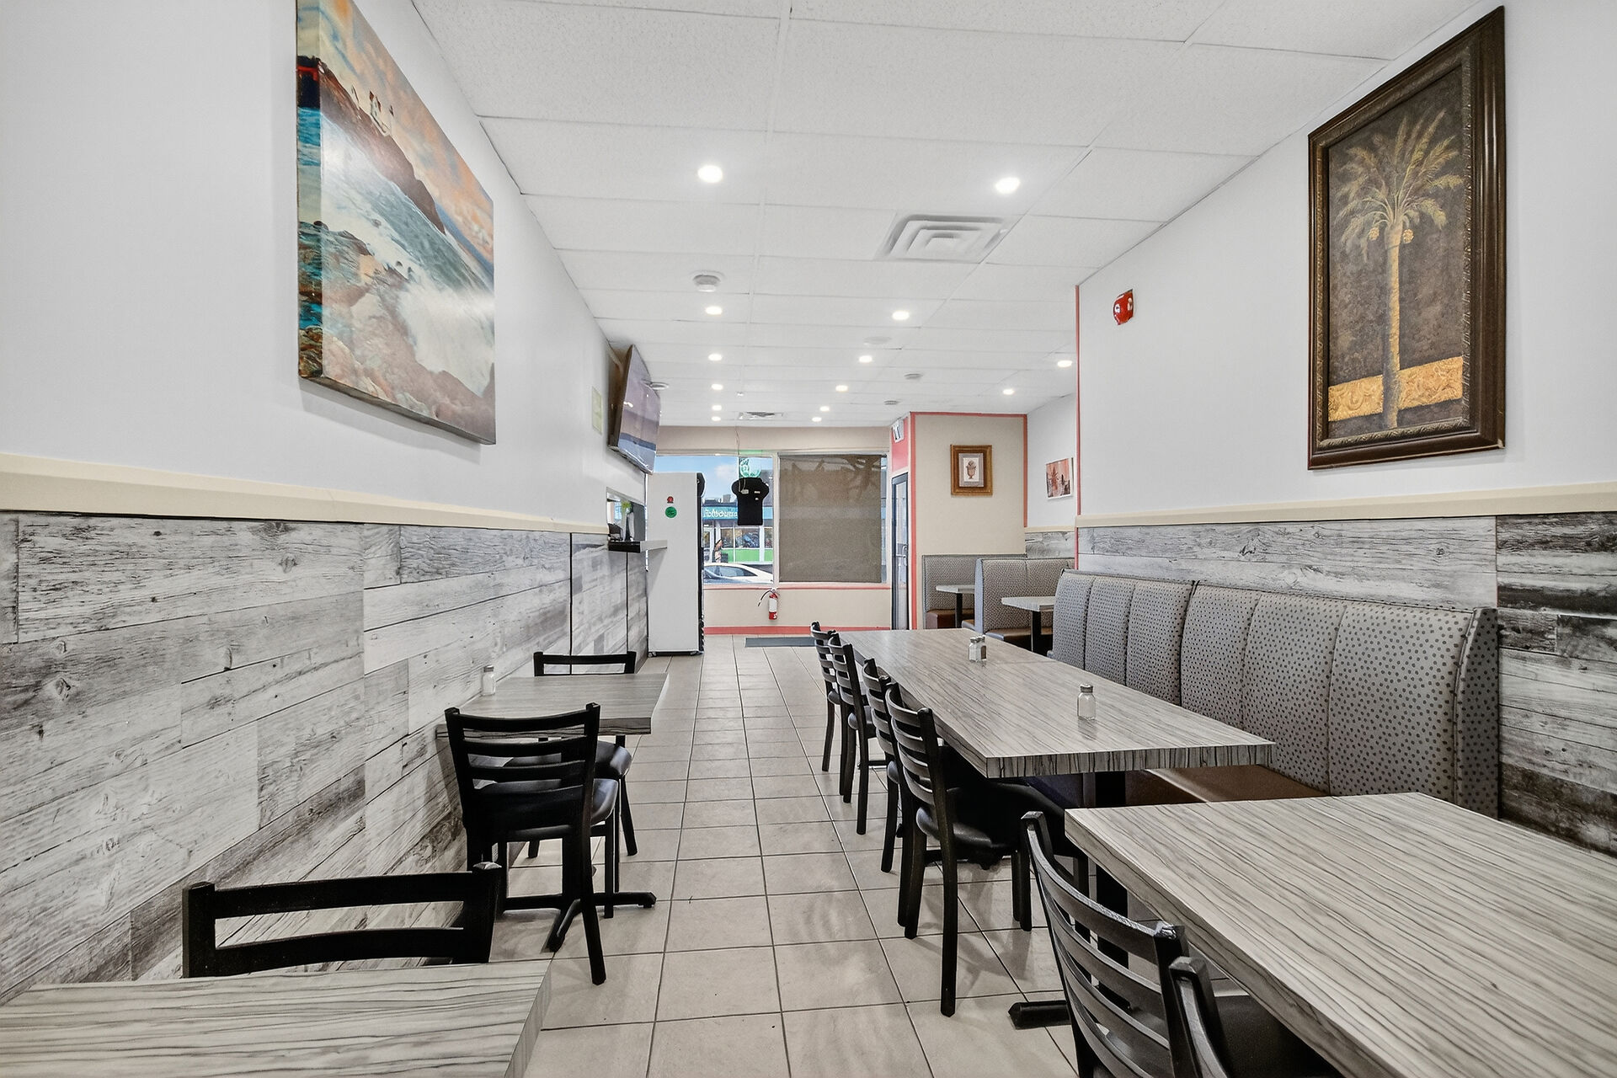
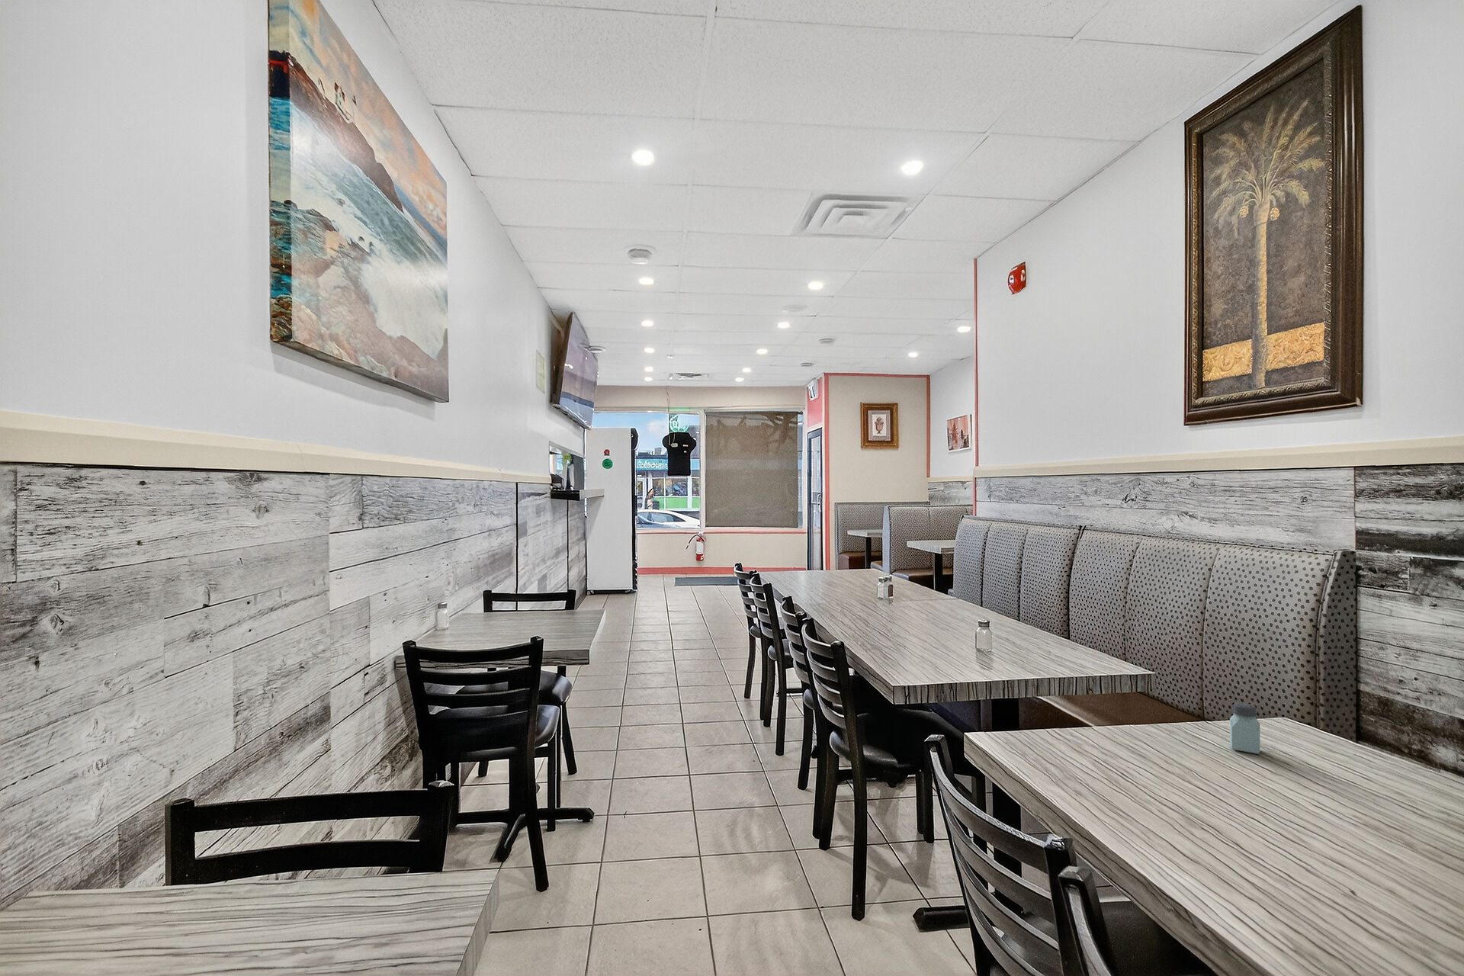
+ saltshaker [1229,701,1260,755]
